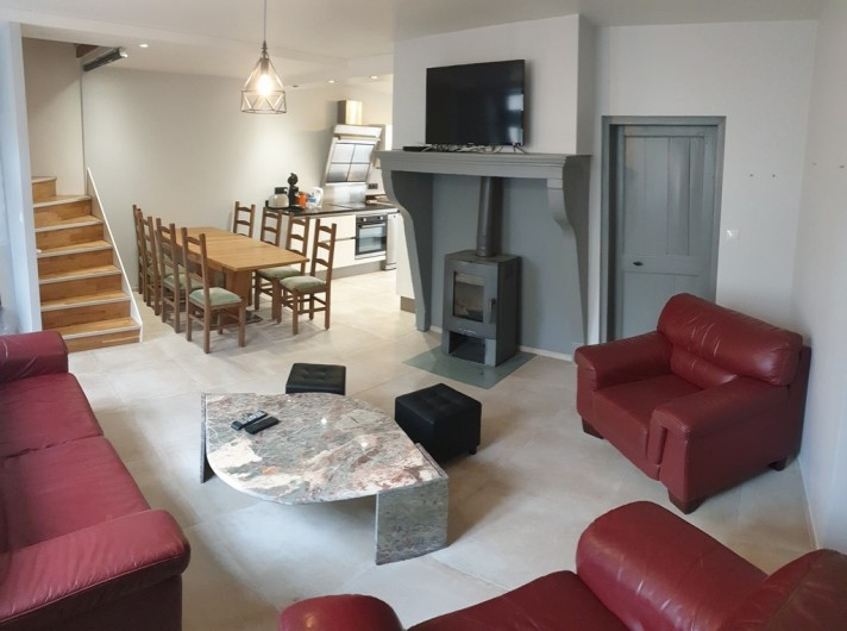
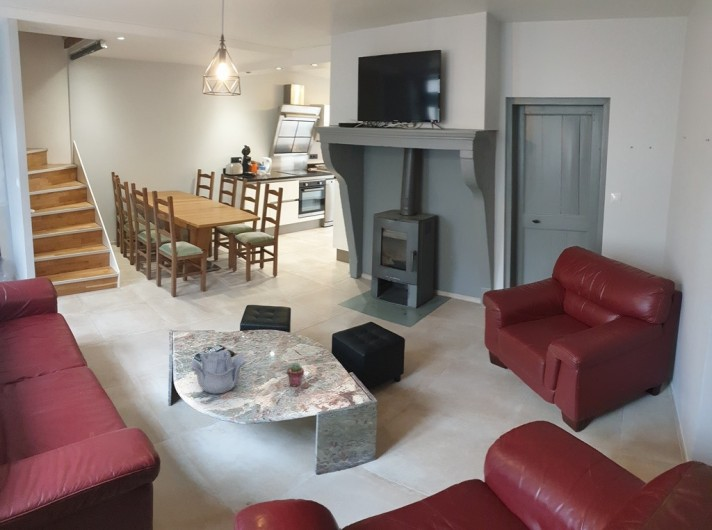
+ decorative bowl [190,349,246,395]
+ potted succulent [286,362,305,387]
